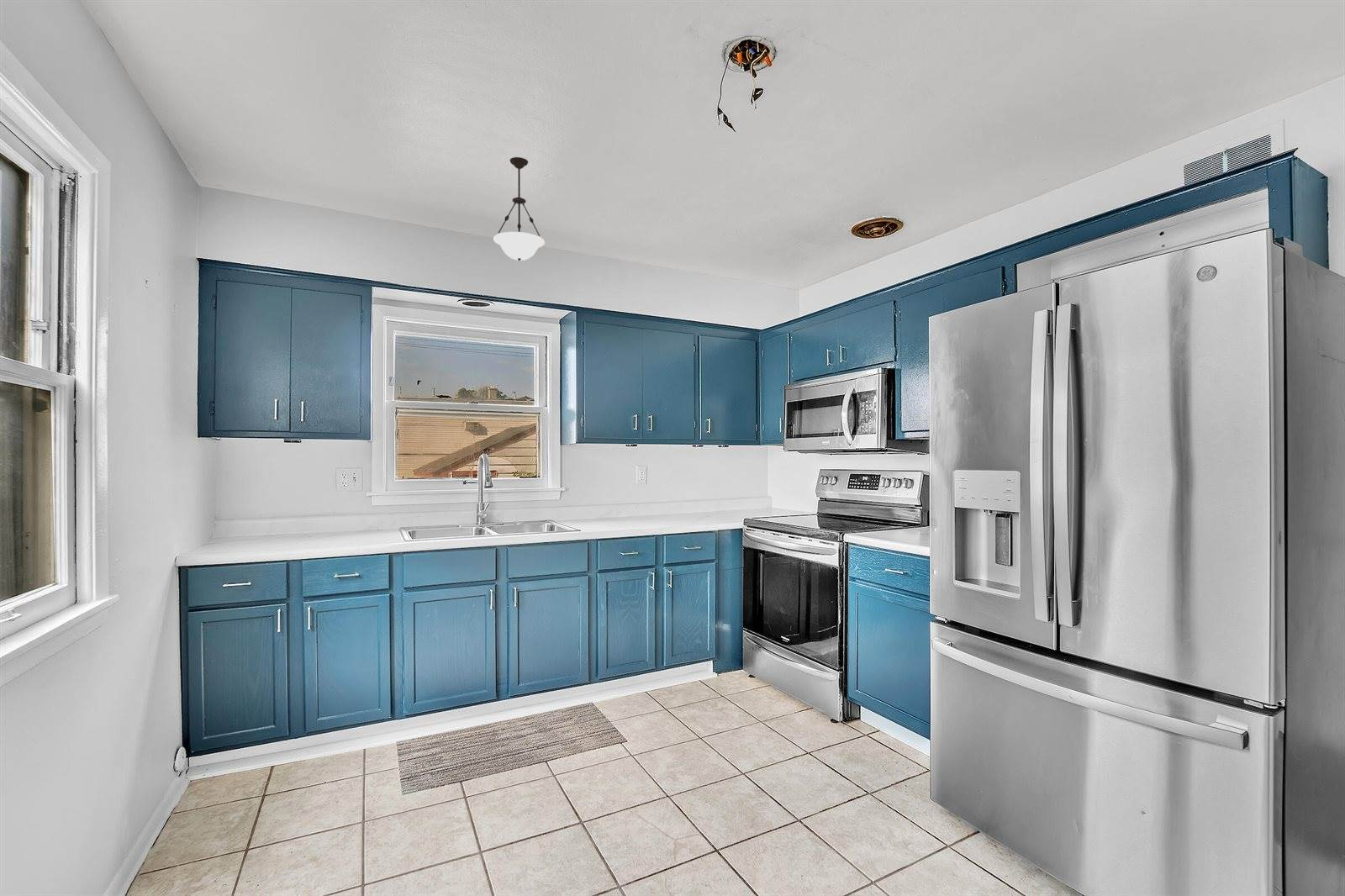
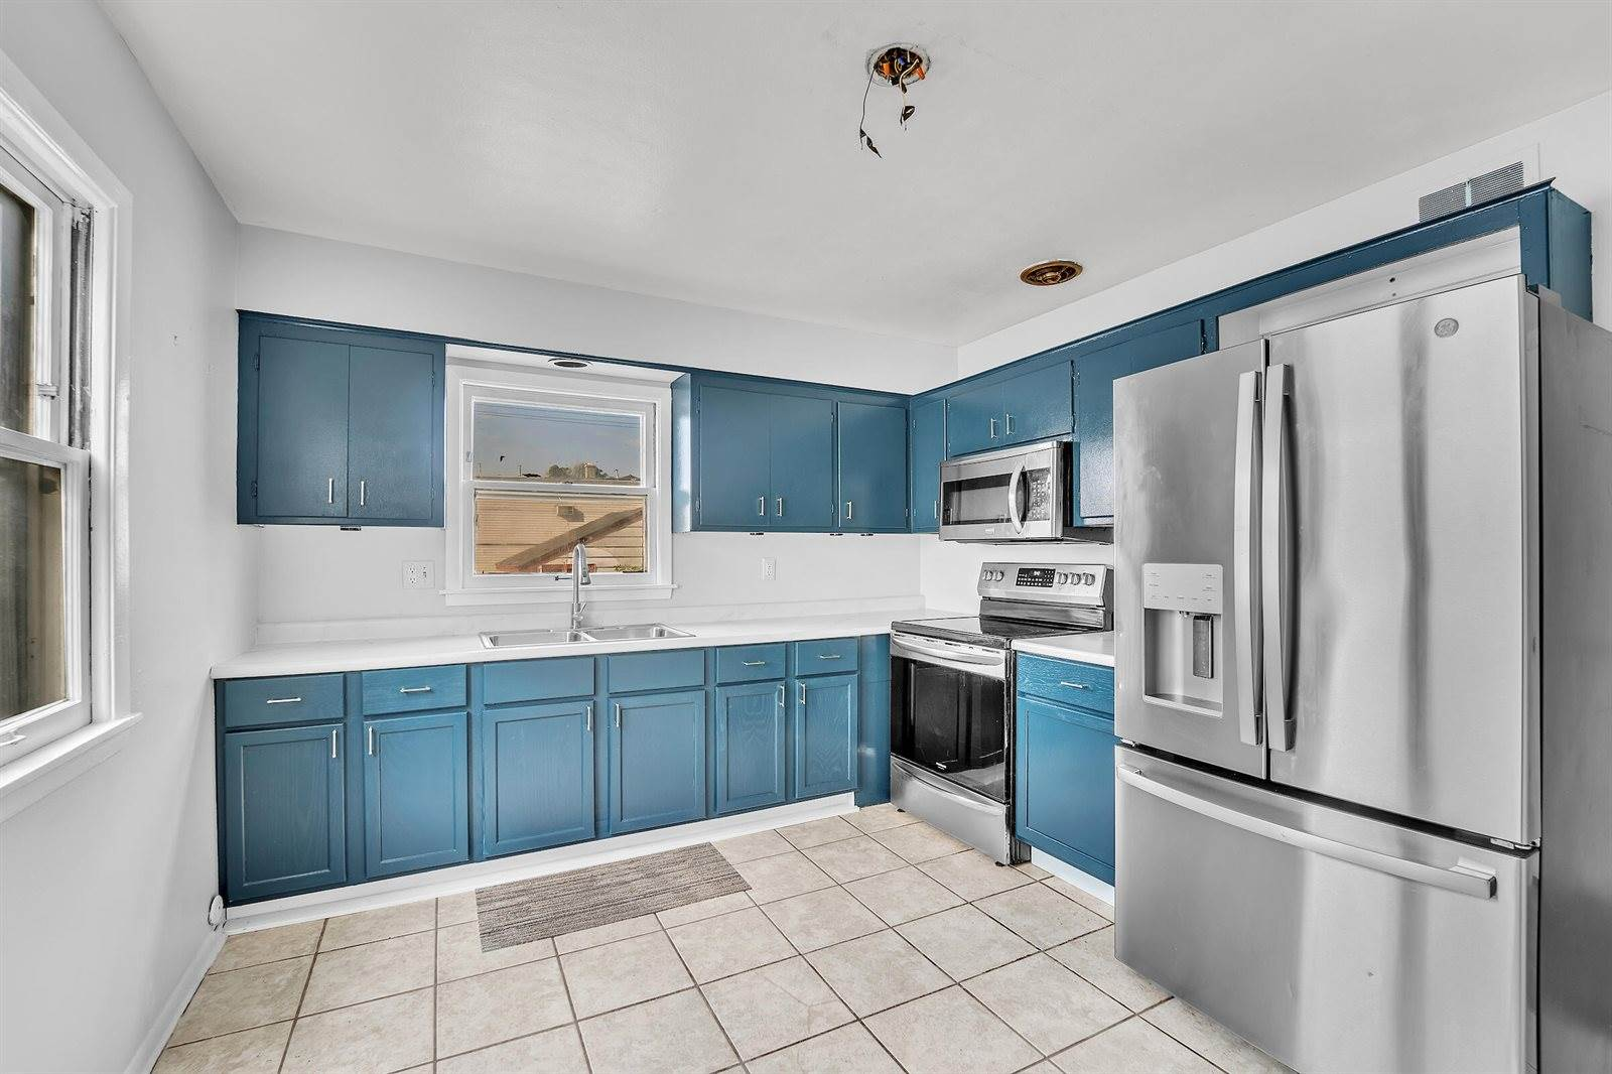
- pendant light [493,156,546,261]
